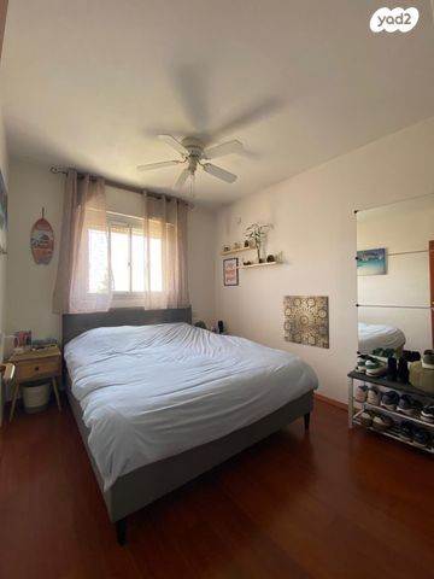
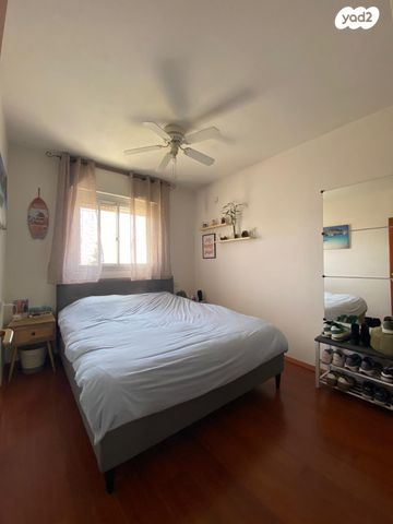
- wall art [282,294,330,350]
